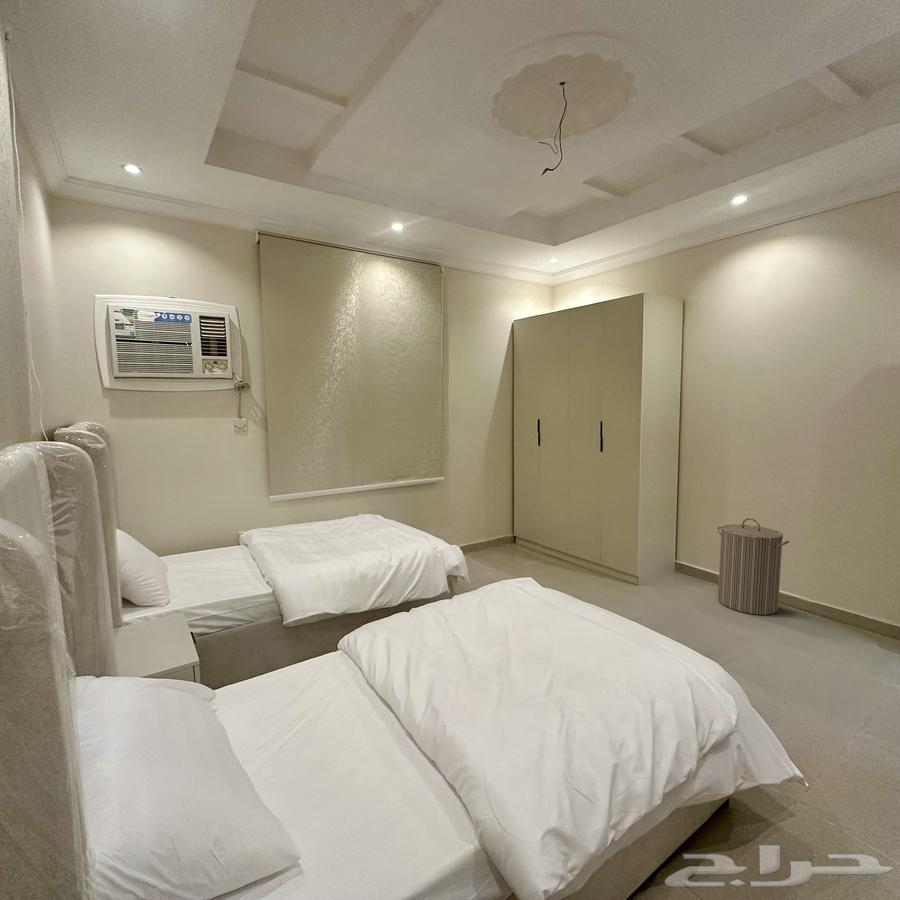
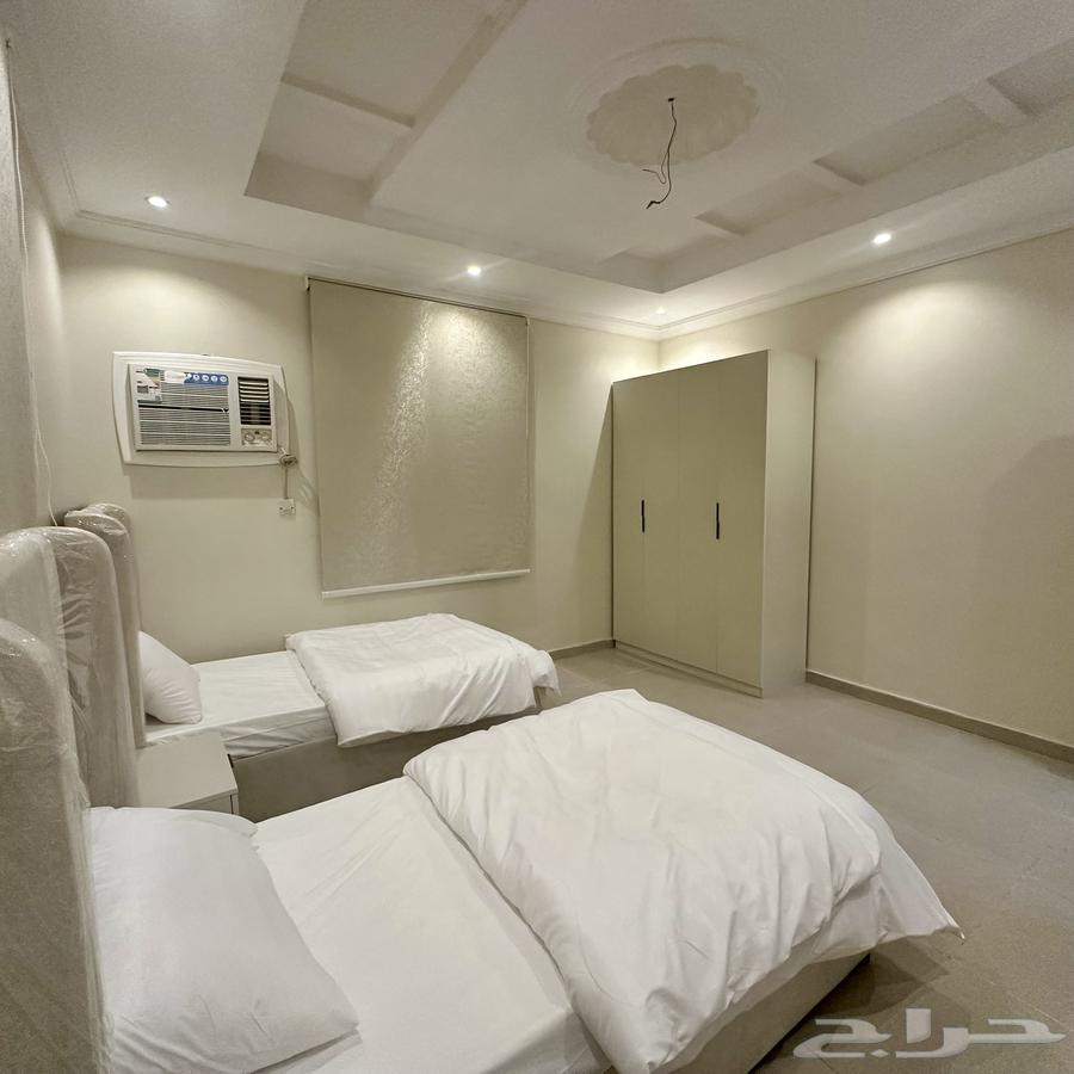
- laundry hamper [716,517,790,616]
